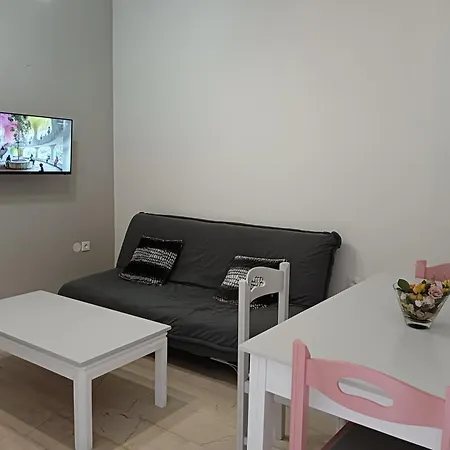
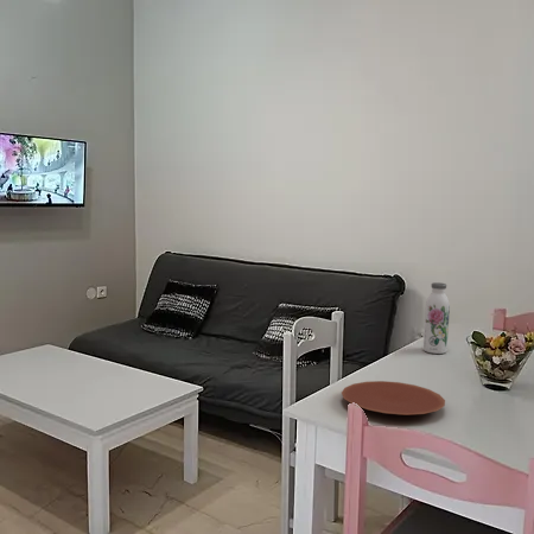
+ plate [341,380,446,415]
+ water bottle [422,281,451,355]
